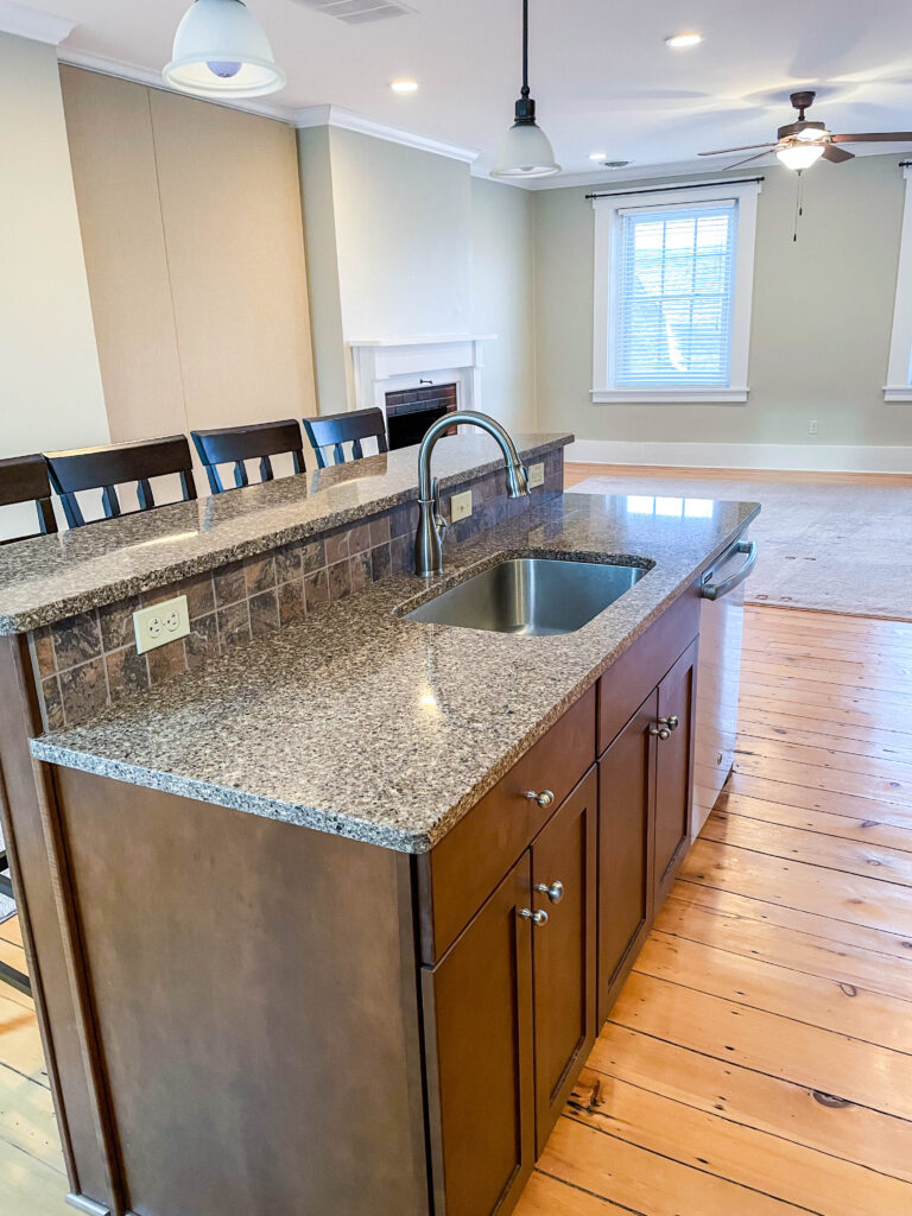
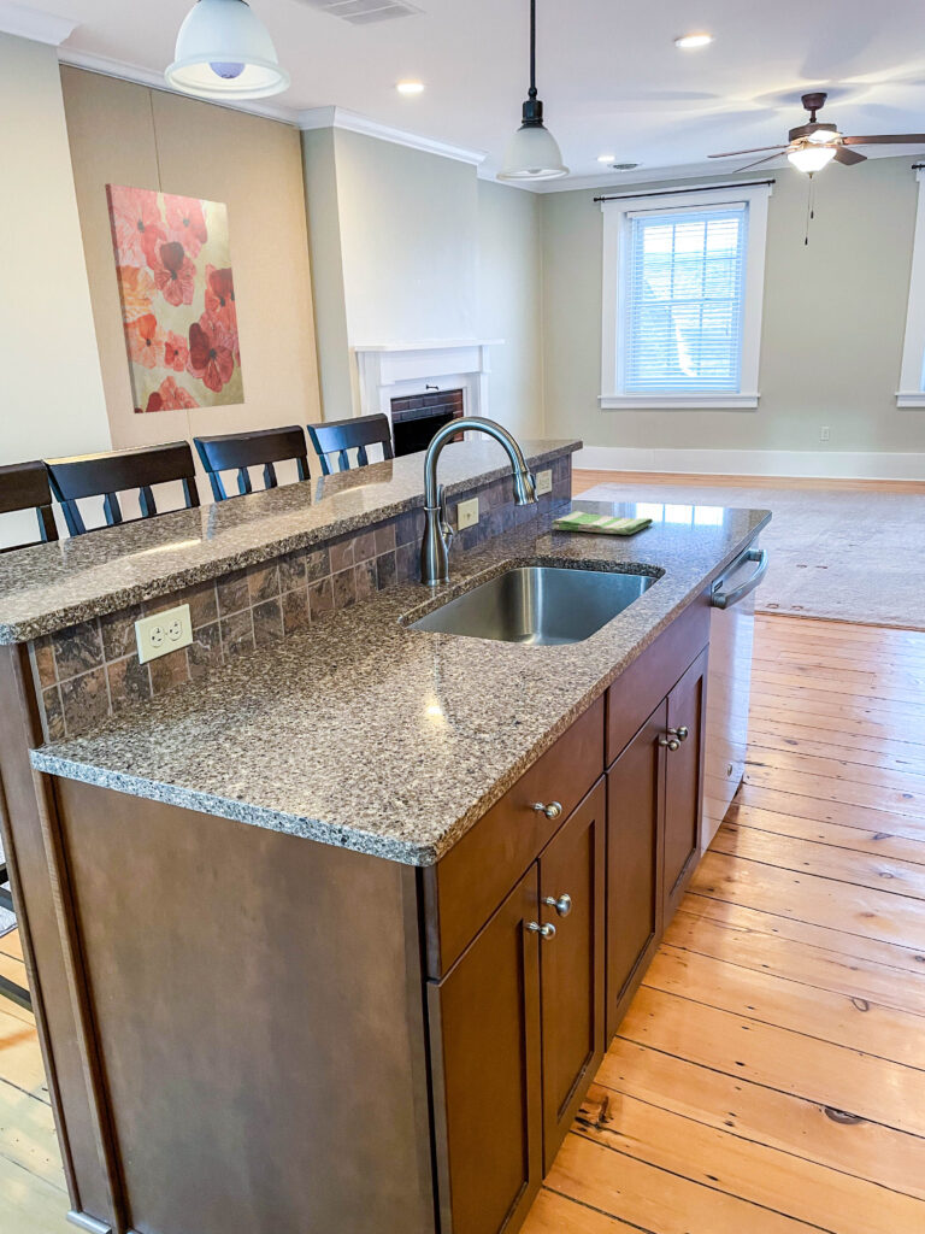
+ dish towel [550,510,654,535]
+ wall art [104,182,246,415]
